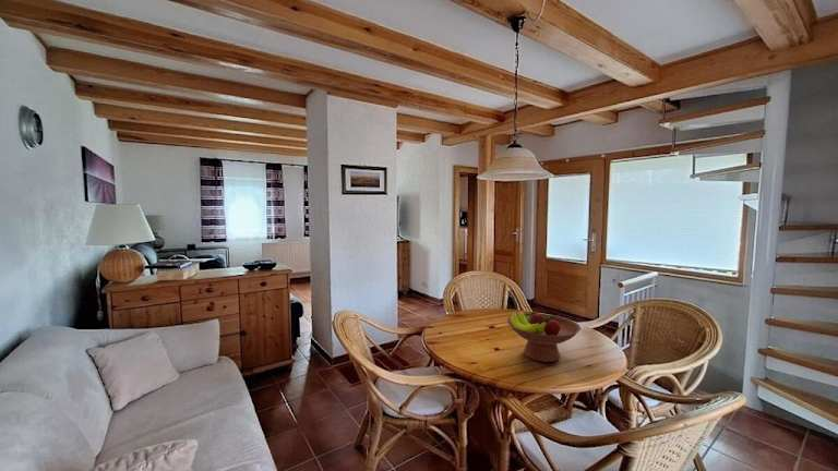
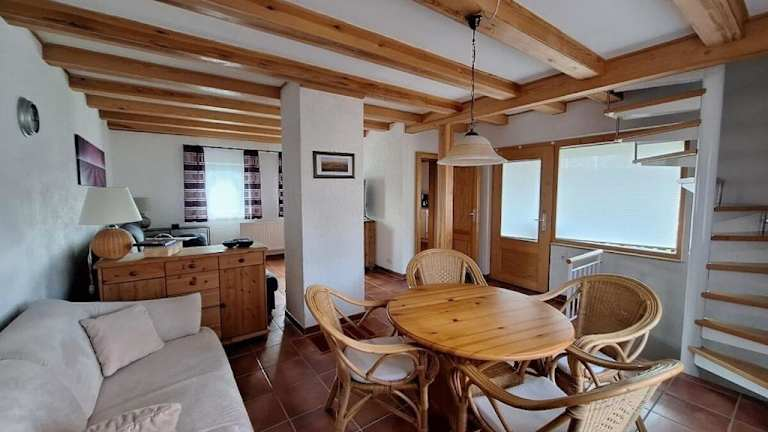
- fruit bowl [506,311,582,363]
